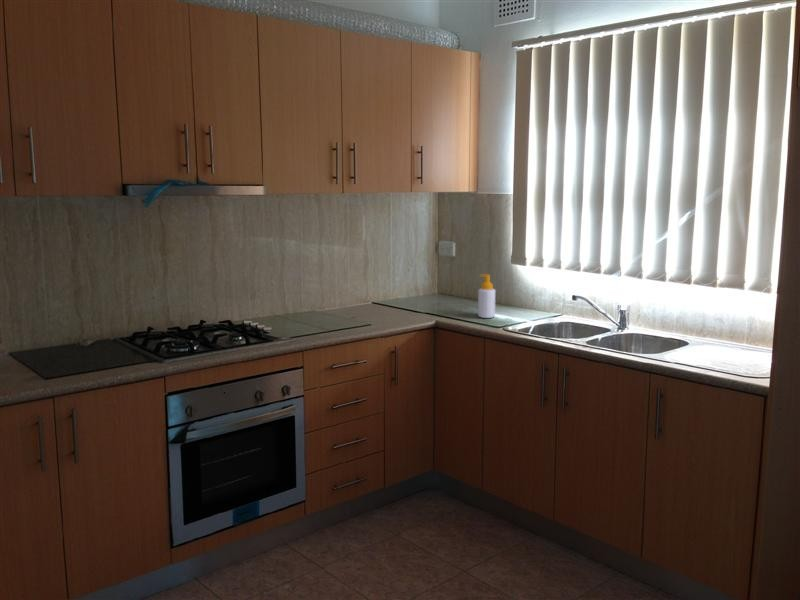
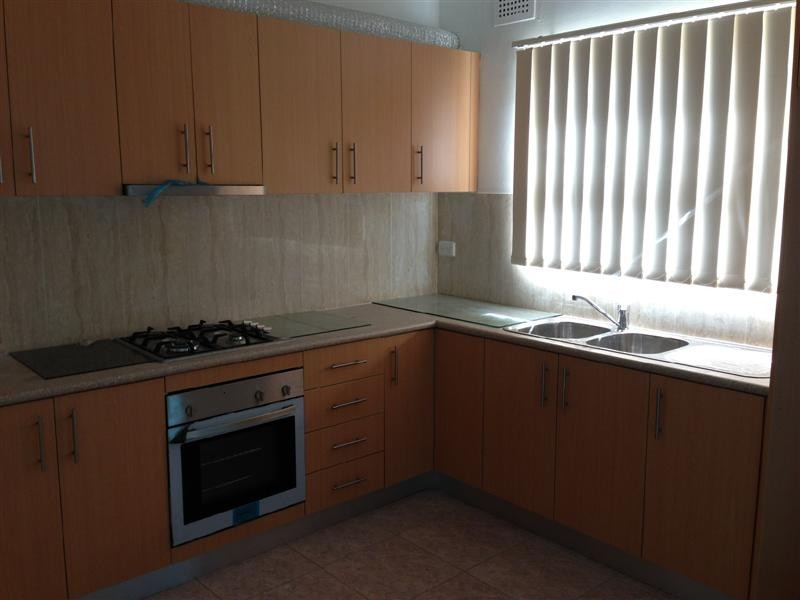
- soap bottle [477,273,497,319]
